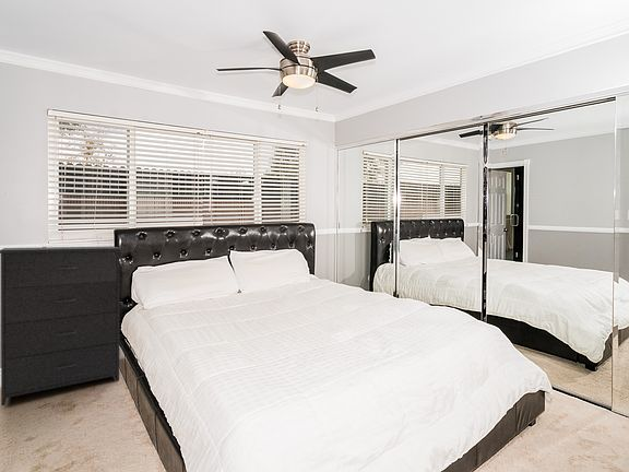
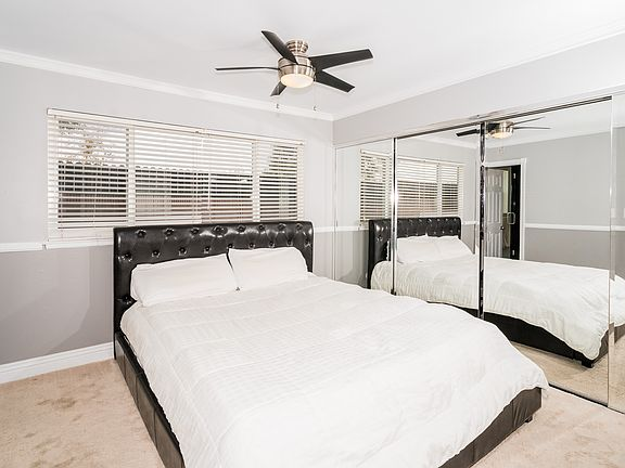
- dresser [0,245,121,406]
